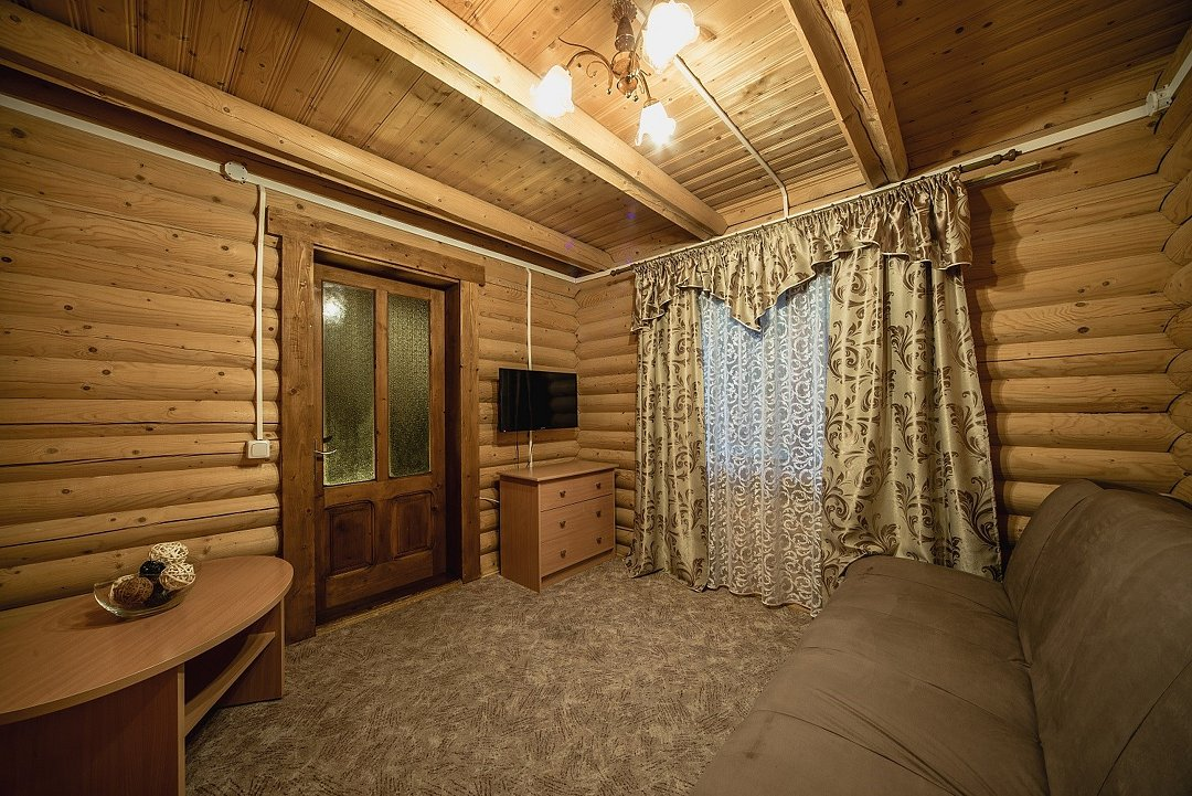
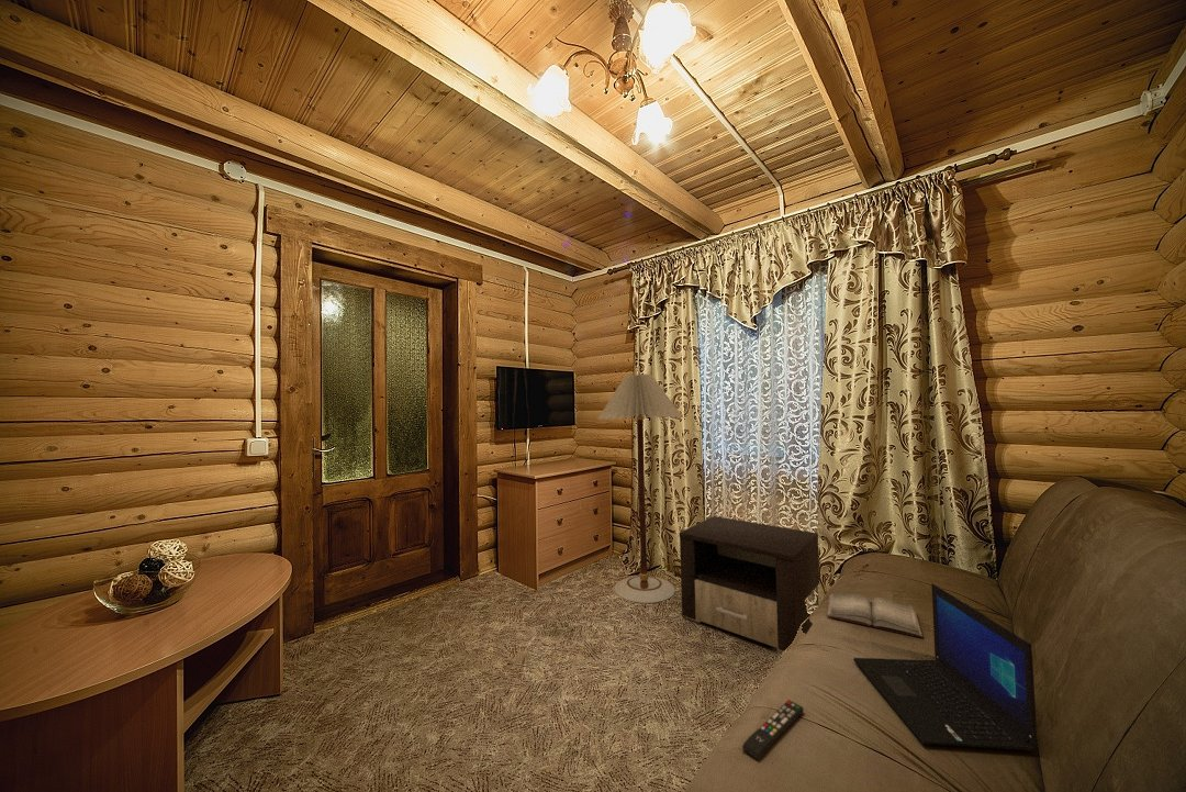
+ floor lamp [596,372,684,604]
+ nightstand [678,515,820,654]
+ hardback book [826,592,924,639]
+ remote control [741,699,805,761]
+ laptop [852,582,1039,751]
